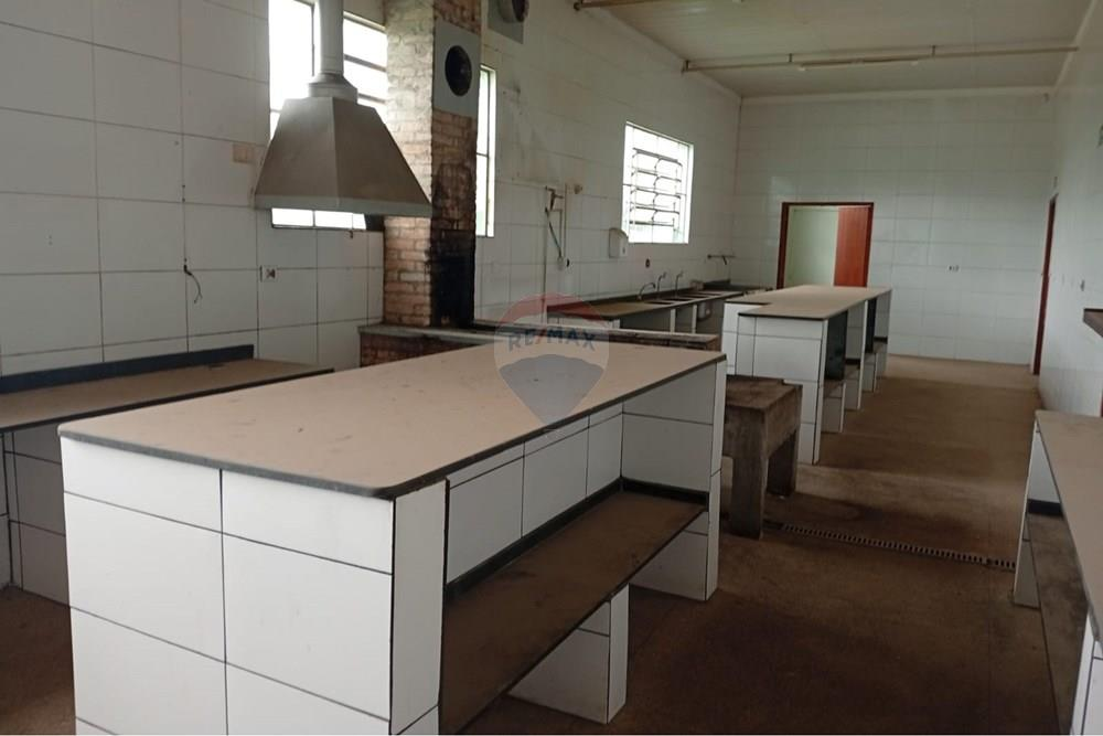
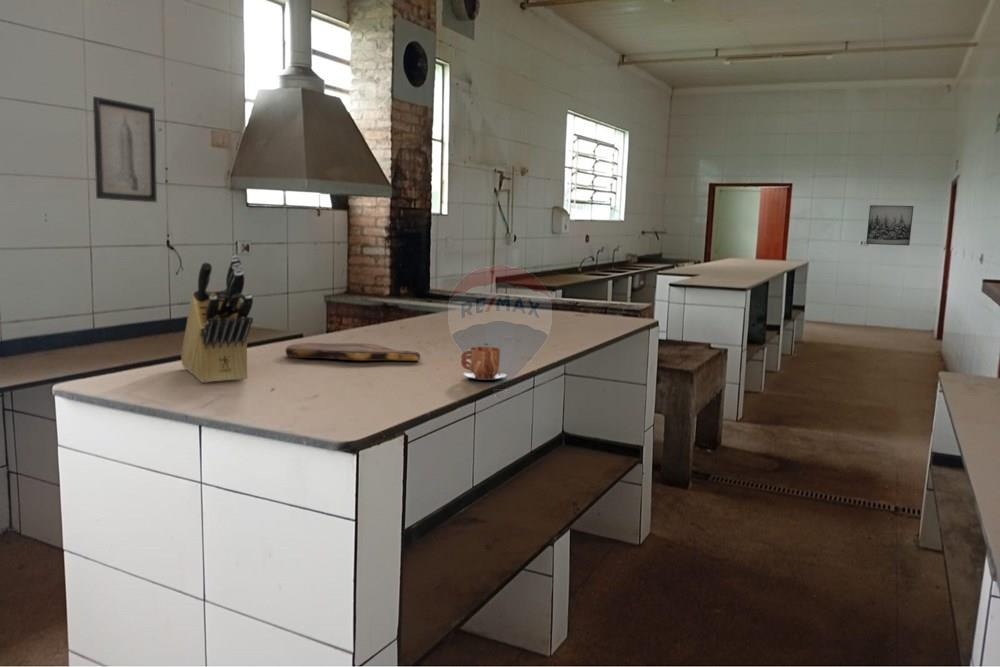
+ cutting board [285,342,421,362]
+ wall art [865,204,915,246]
+ wall art [92,95,158,203]
+ mug [460,346,507,381]
+ knife block [180,254,254,384]
